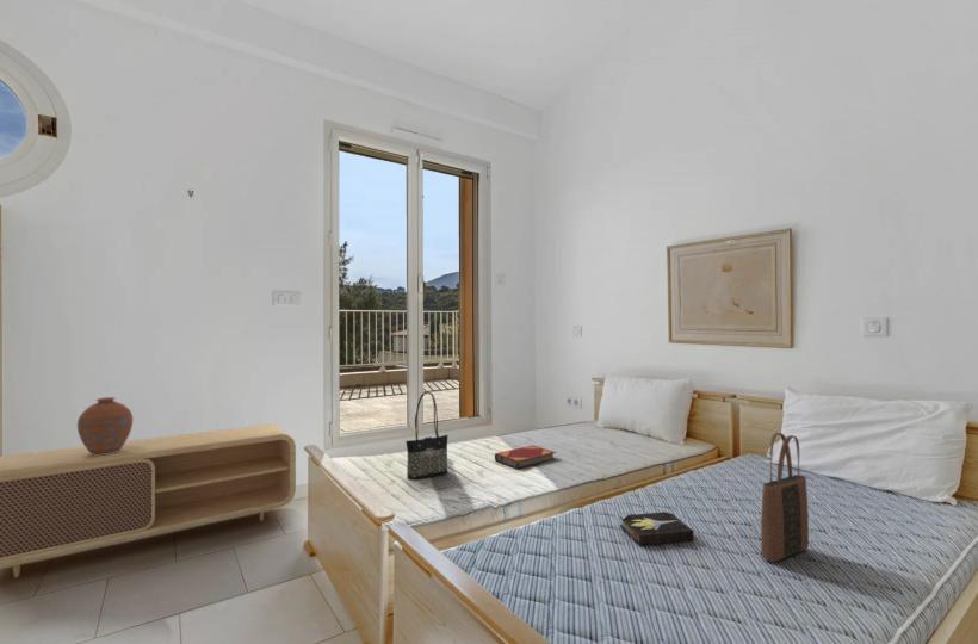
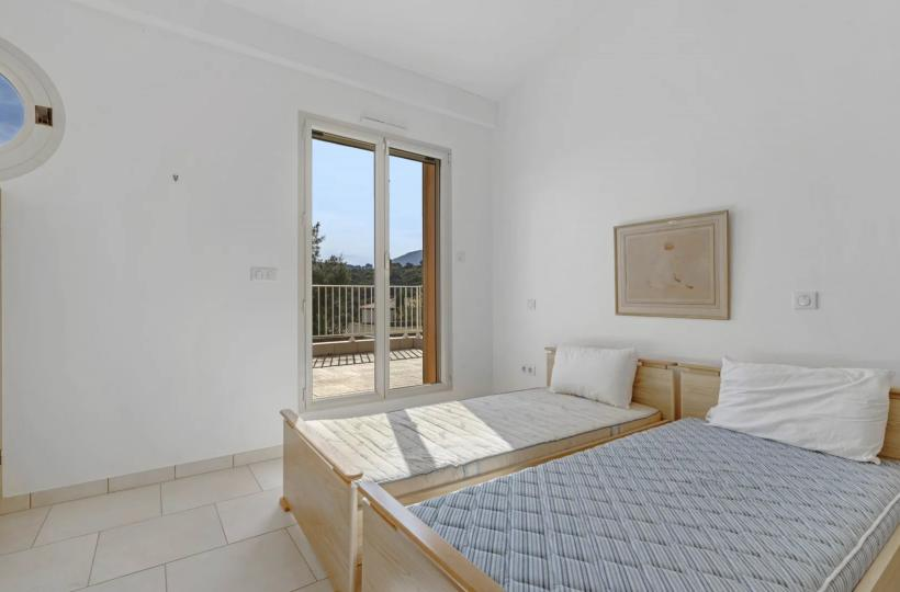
- tote bag [404,391,450,481]
- hardback book [619,509,695,547]
- tote bag [760,432,810,564]
- tv stand [0,423,297,578]
- vase [76,396,134,456]
- hardback book [494,445,557,470]
